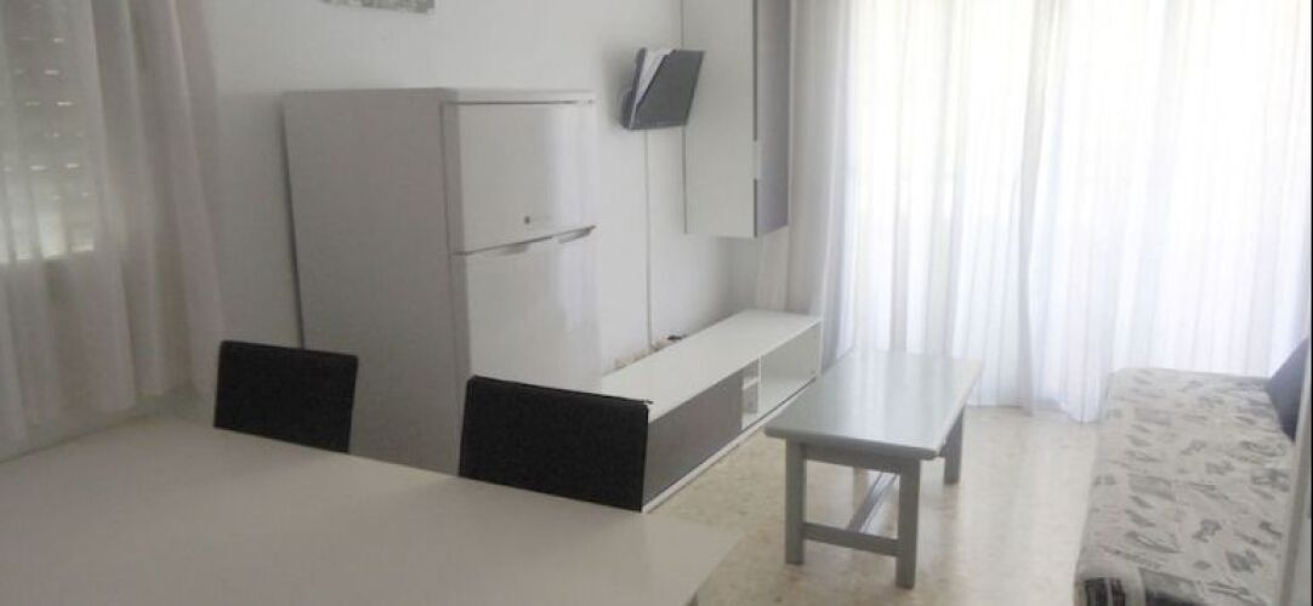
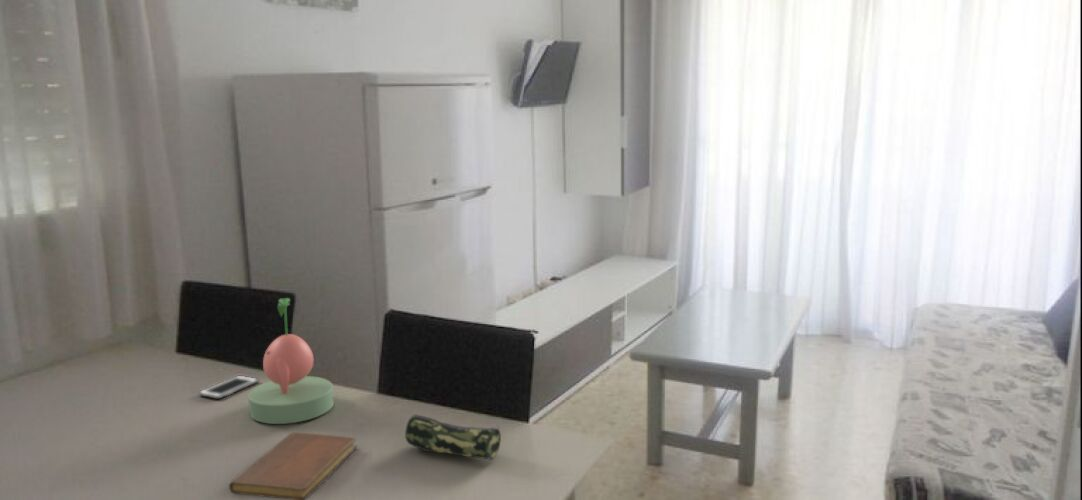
+ cell phone [198,375,259,400]
+ notebook [228,431,358,500]
+ pencil case [404,413,502,461]
+ plant [247,297,335,425]
